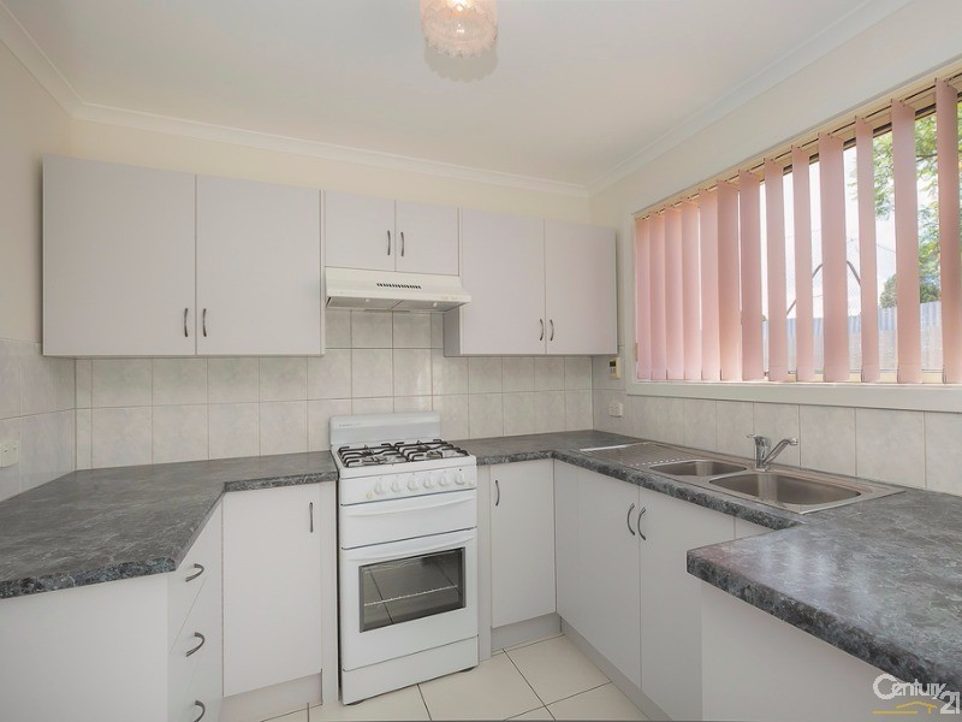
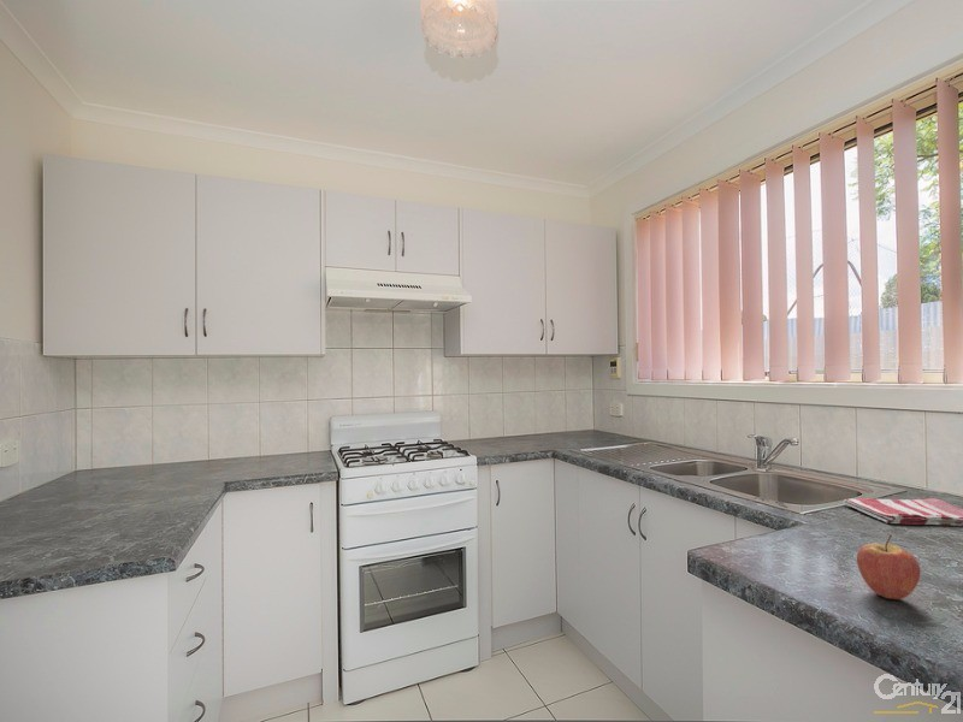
+ dish towel [843,497,963,527]
+ fruit [856,534,921,600]
